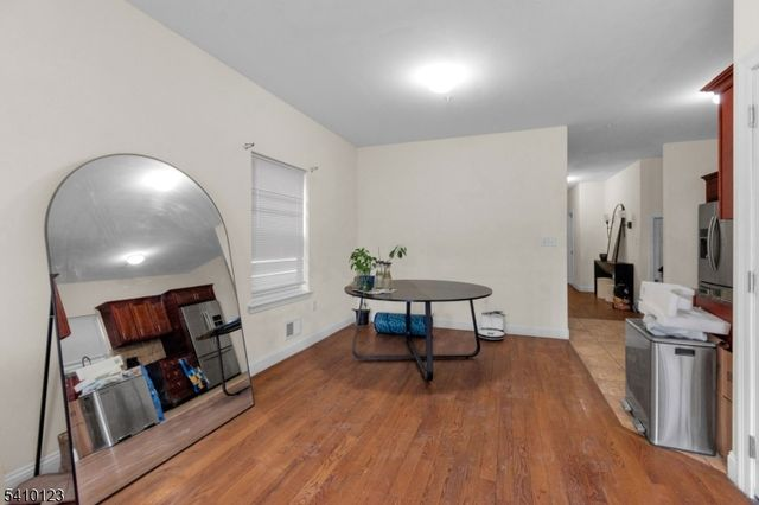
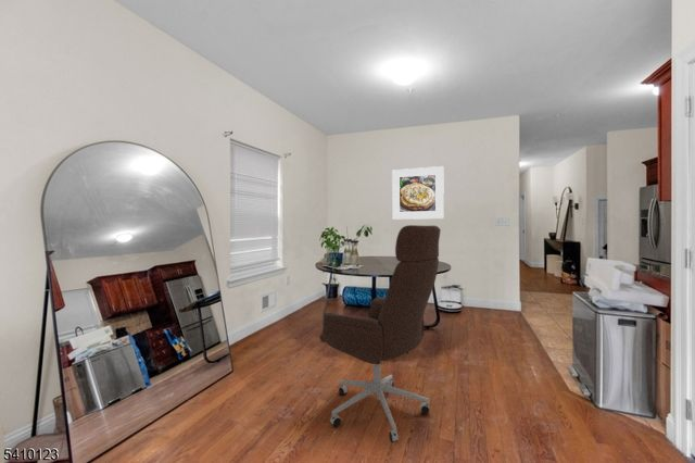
+ office chair [318,224,442,443]
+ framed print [391,165,445,221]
